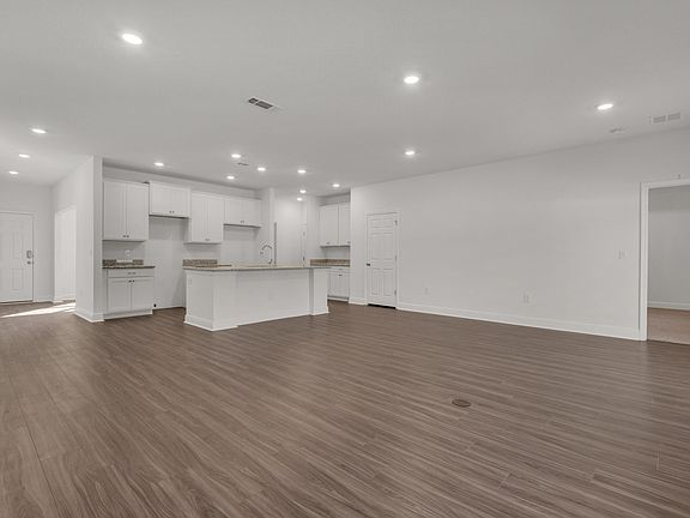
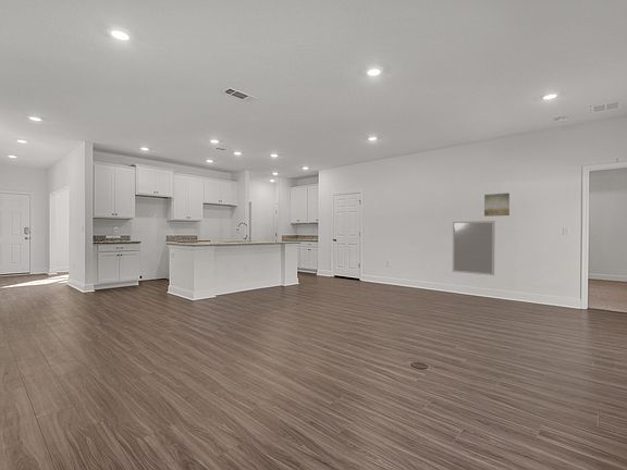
+ wall art [483,191,511,218]
+ home mirror [452,220,496,276]
